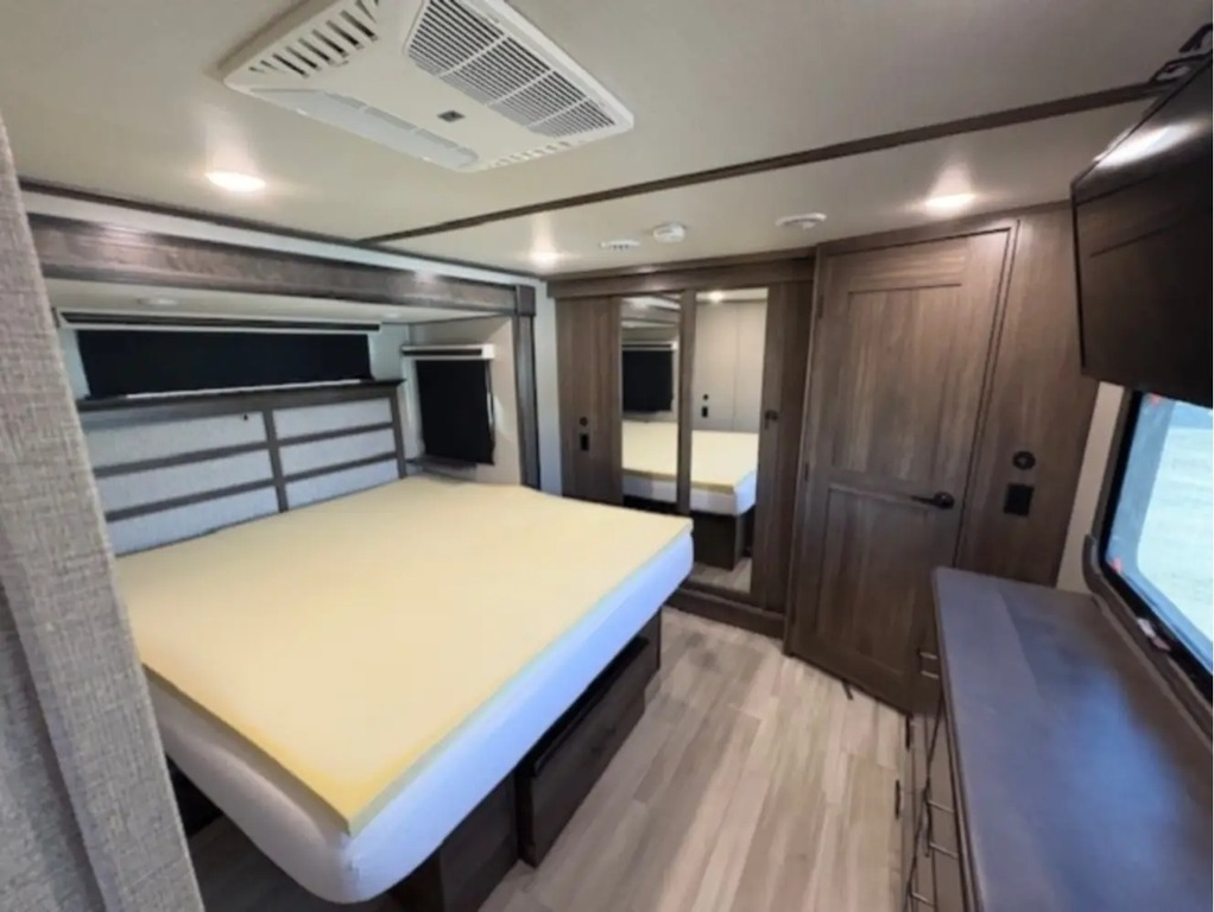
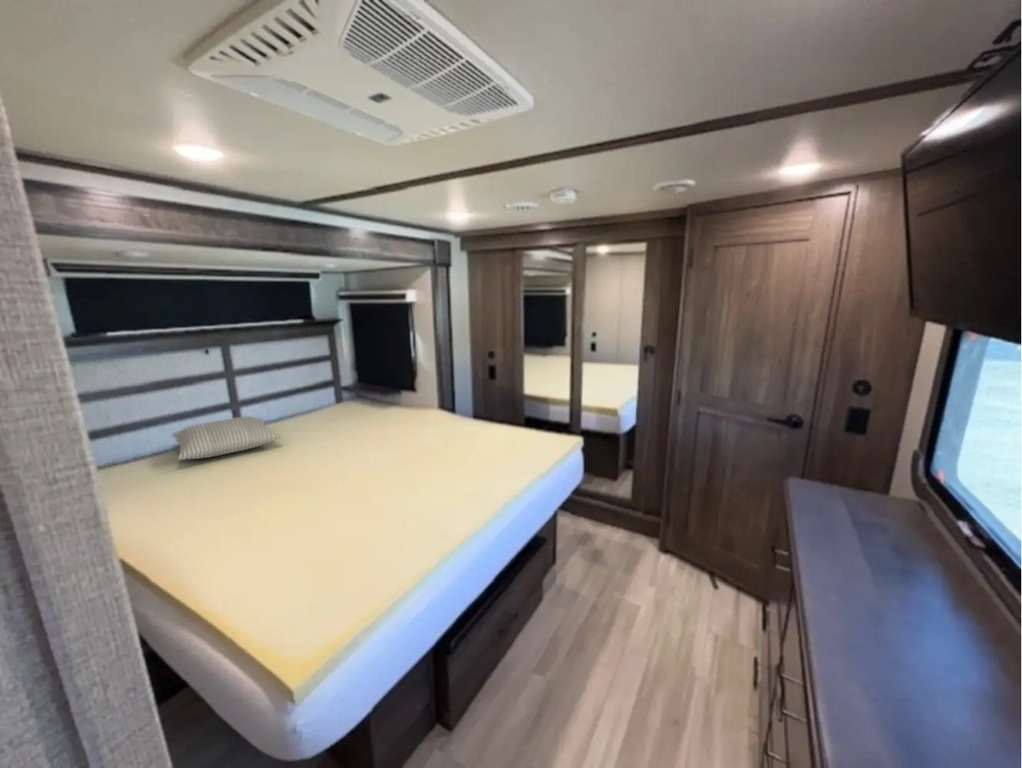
+ pillow [170,415,281,461]
